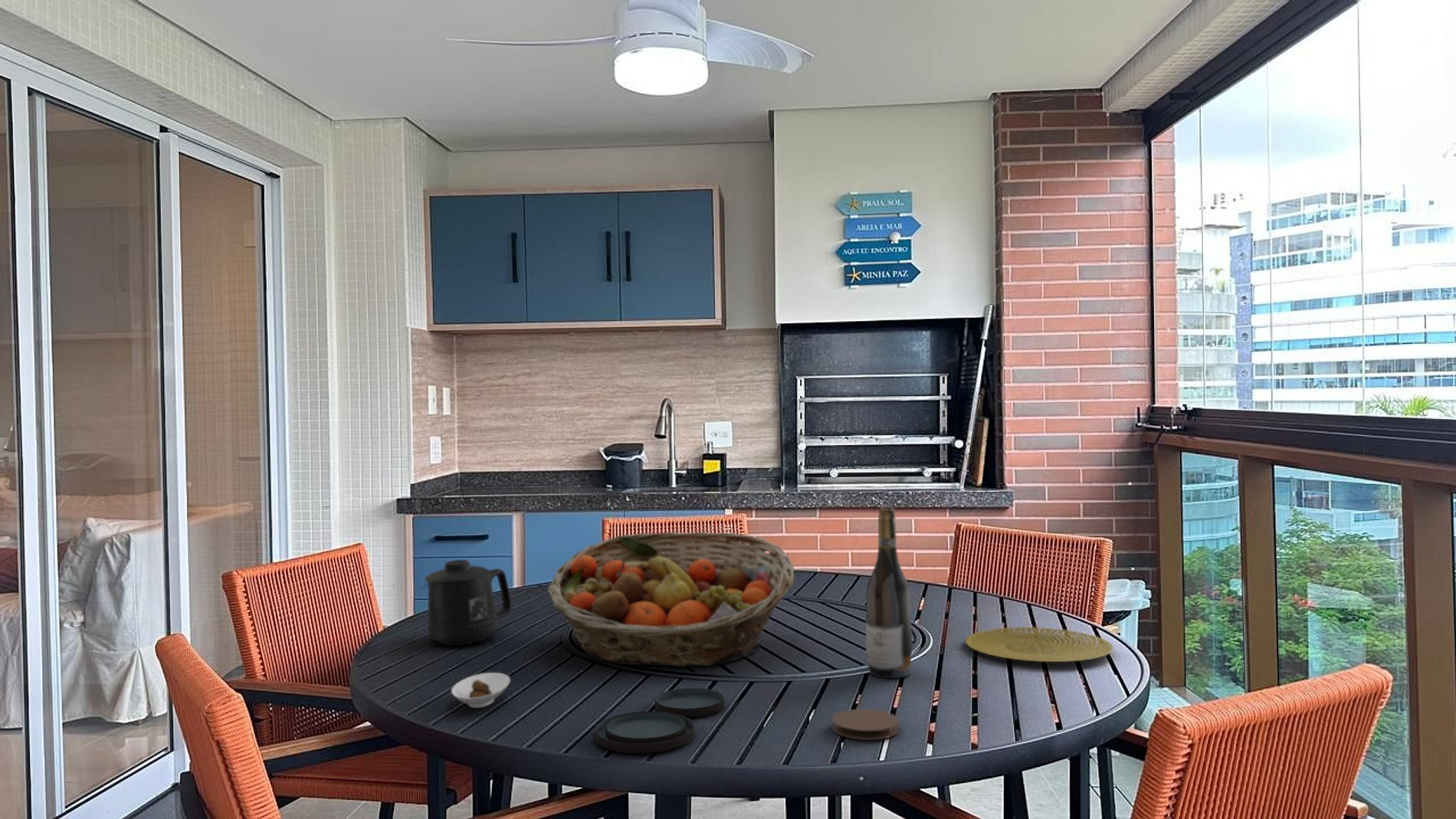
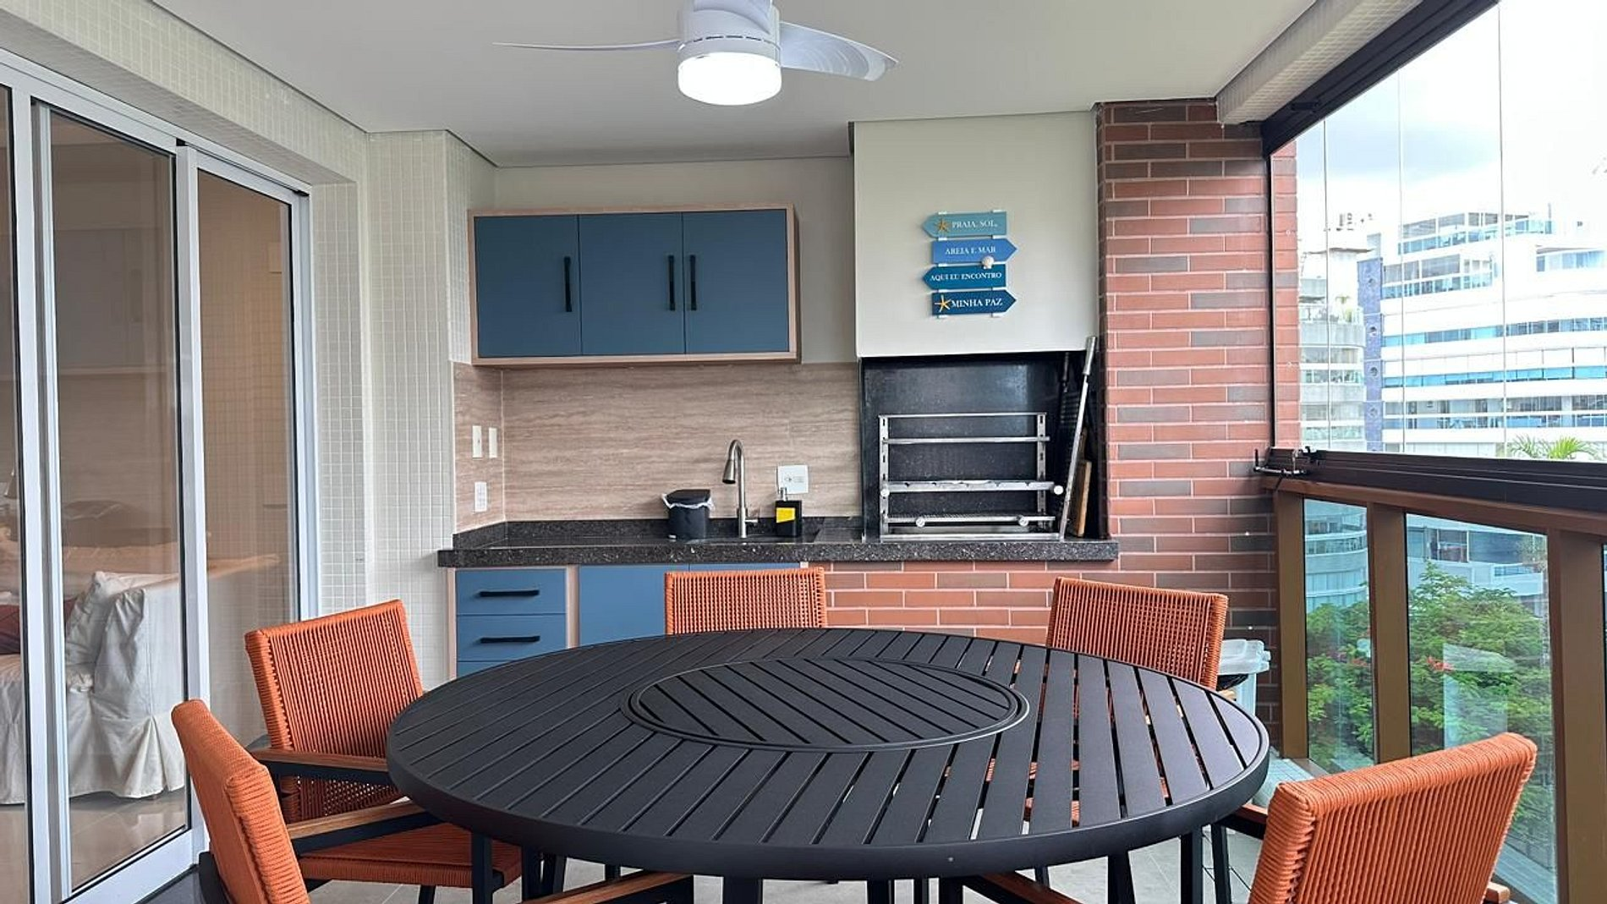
- coaster [831,709,900,741]
- mug [424,559,512,646]
- plate [965,627,1114,663]
- fruit basket [547,531,795,667]
- wine bottle [865,506,913,679]
- plate [593,687,725,754]
- saucer [451,672,511,709]
